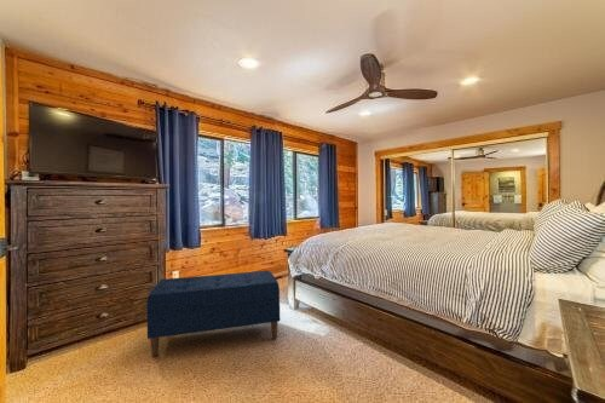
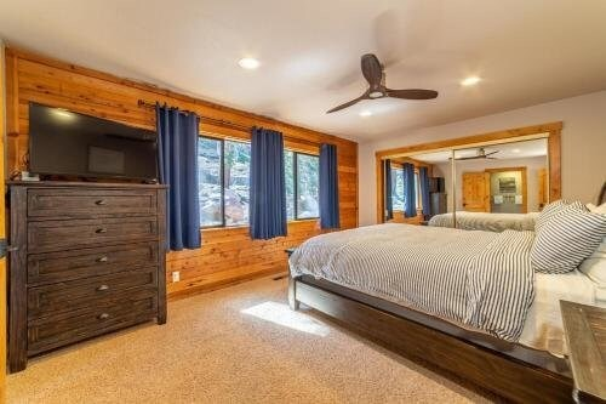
- bench [145,270,281,357]
